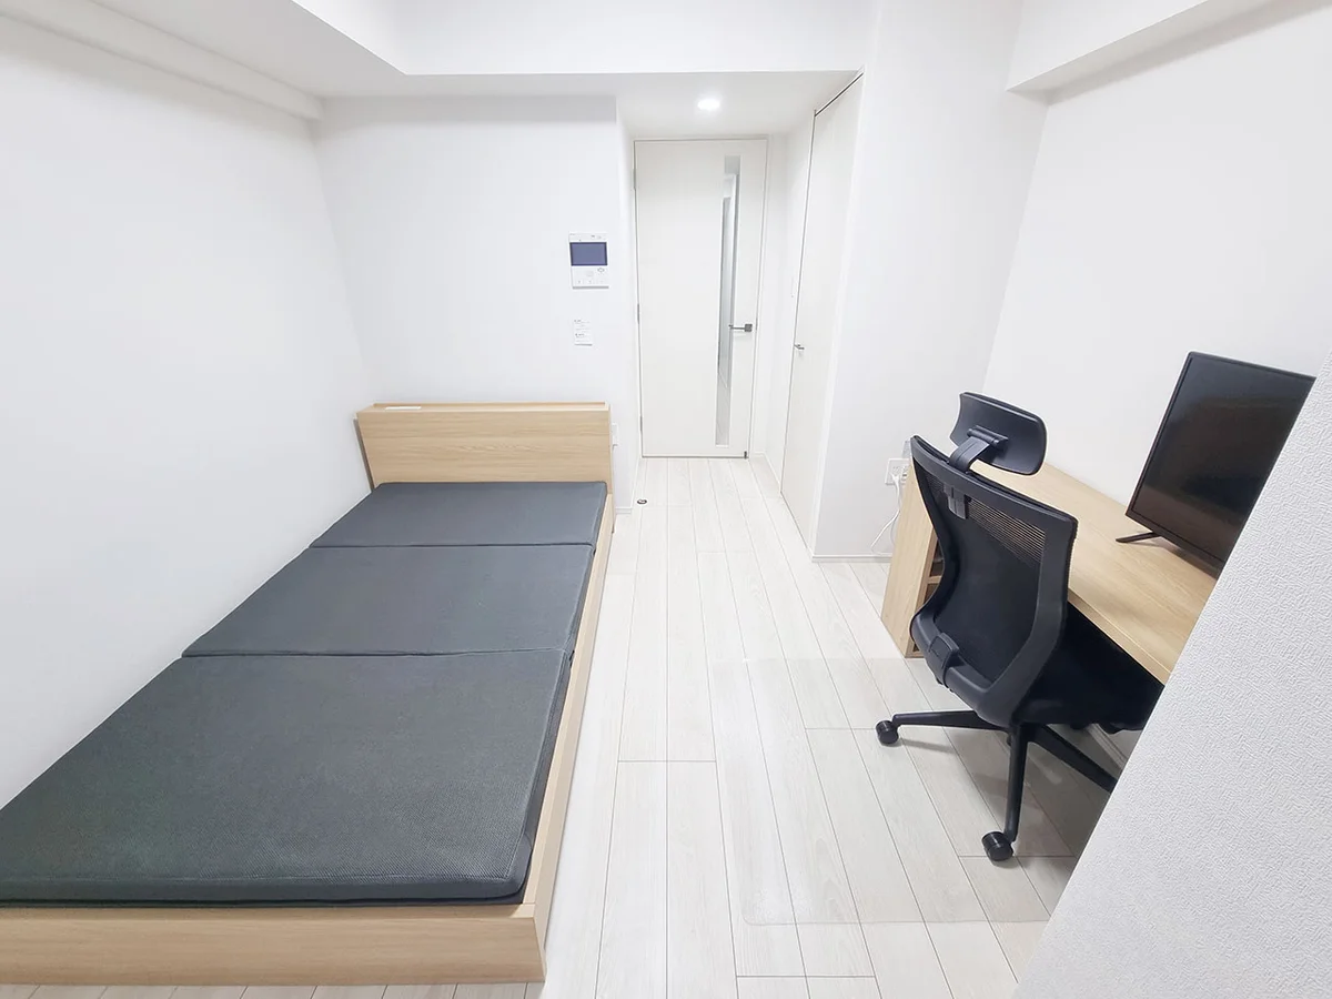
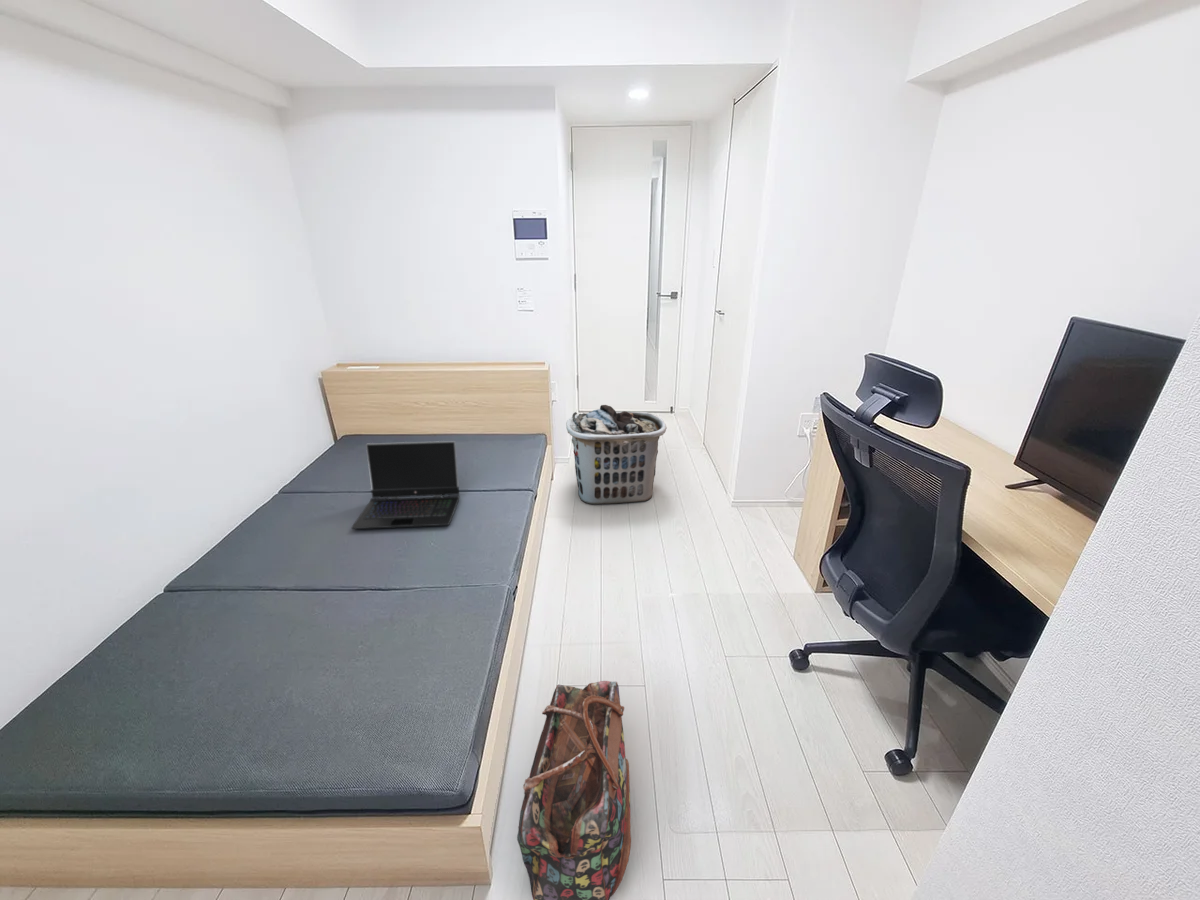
+ backpack [516,680,632,900]
+ laptop computer [350,440,461,530]
+ clothes hamper [565,404,668,505]
